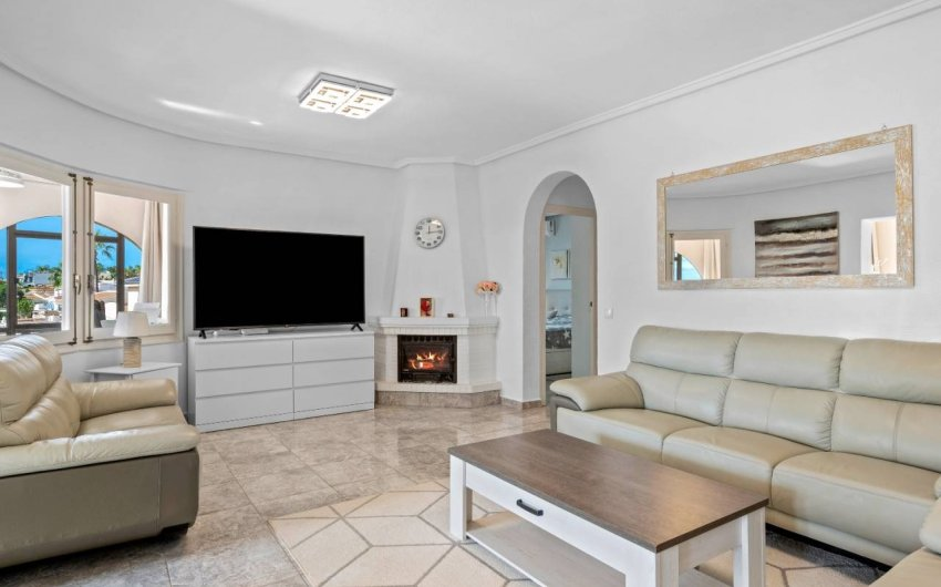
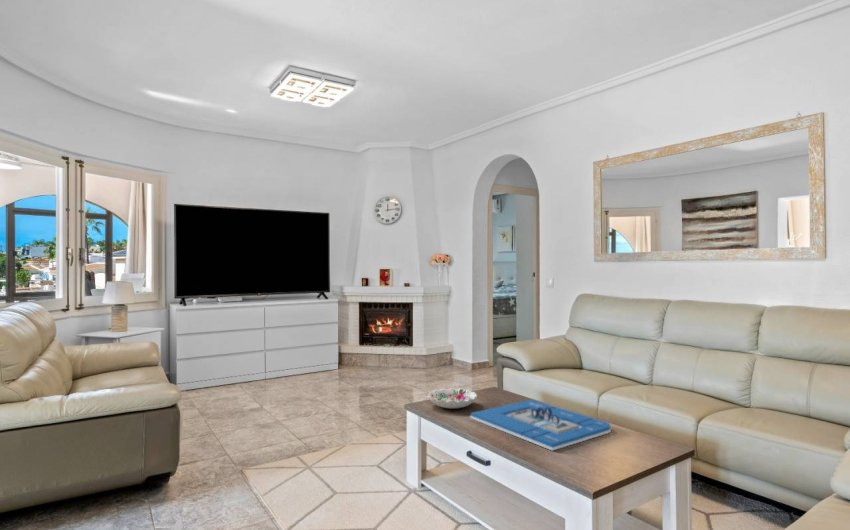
+ decorative bowl [427,387,478,409]
+ architectural model [469,399,612,452]
